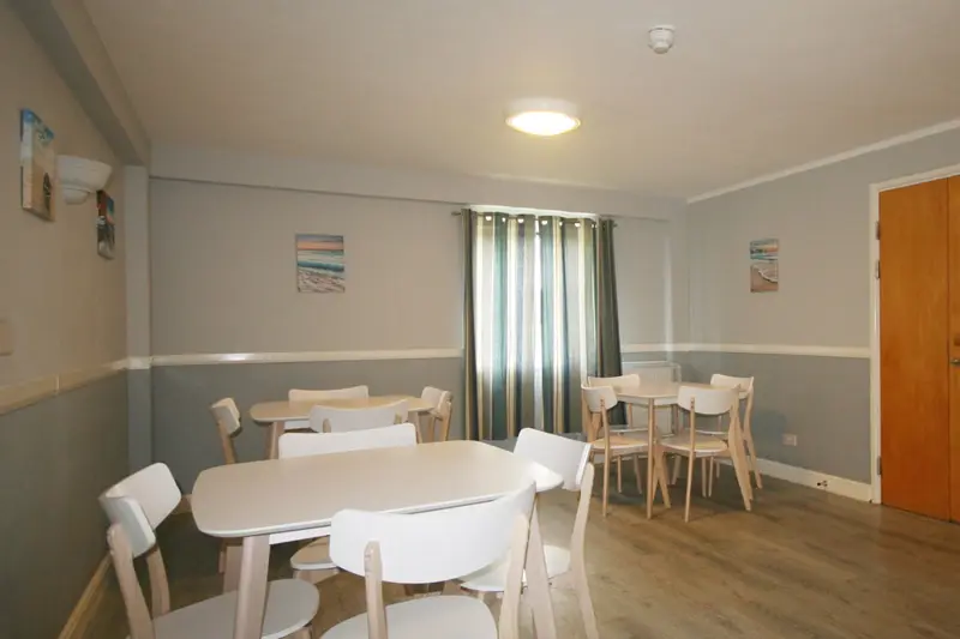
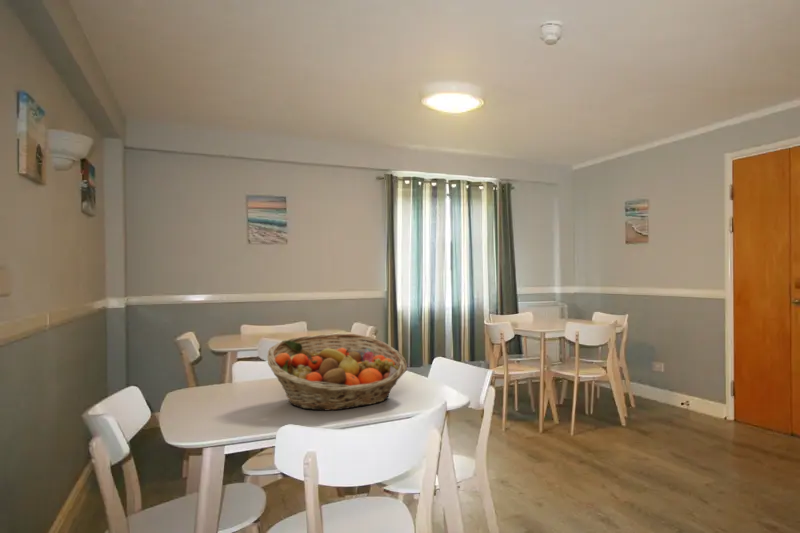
+ fruit basket [266,333,408,412]
